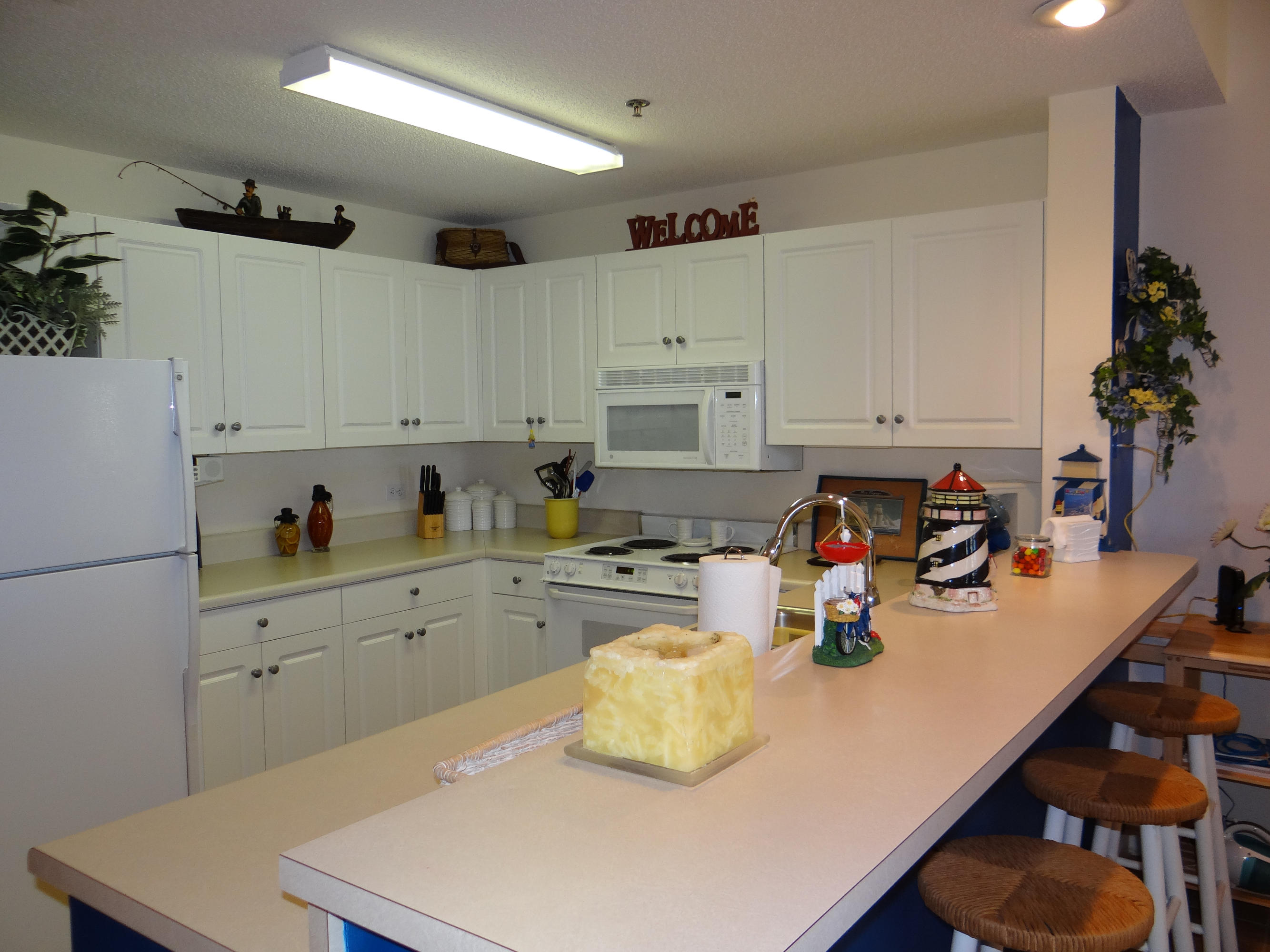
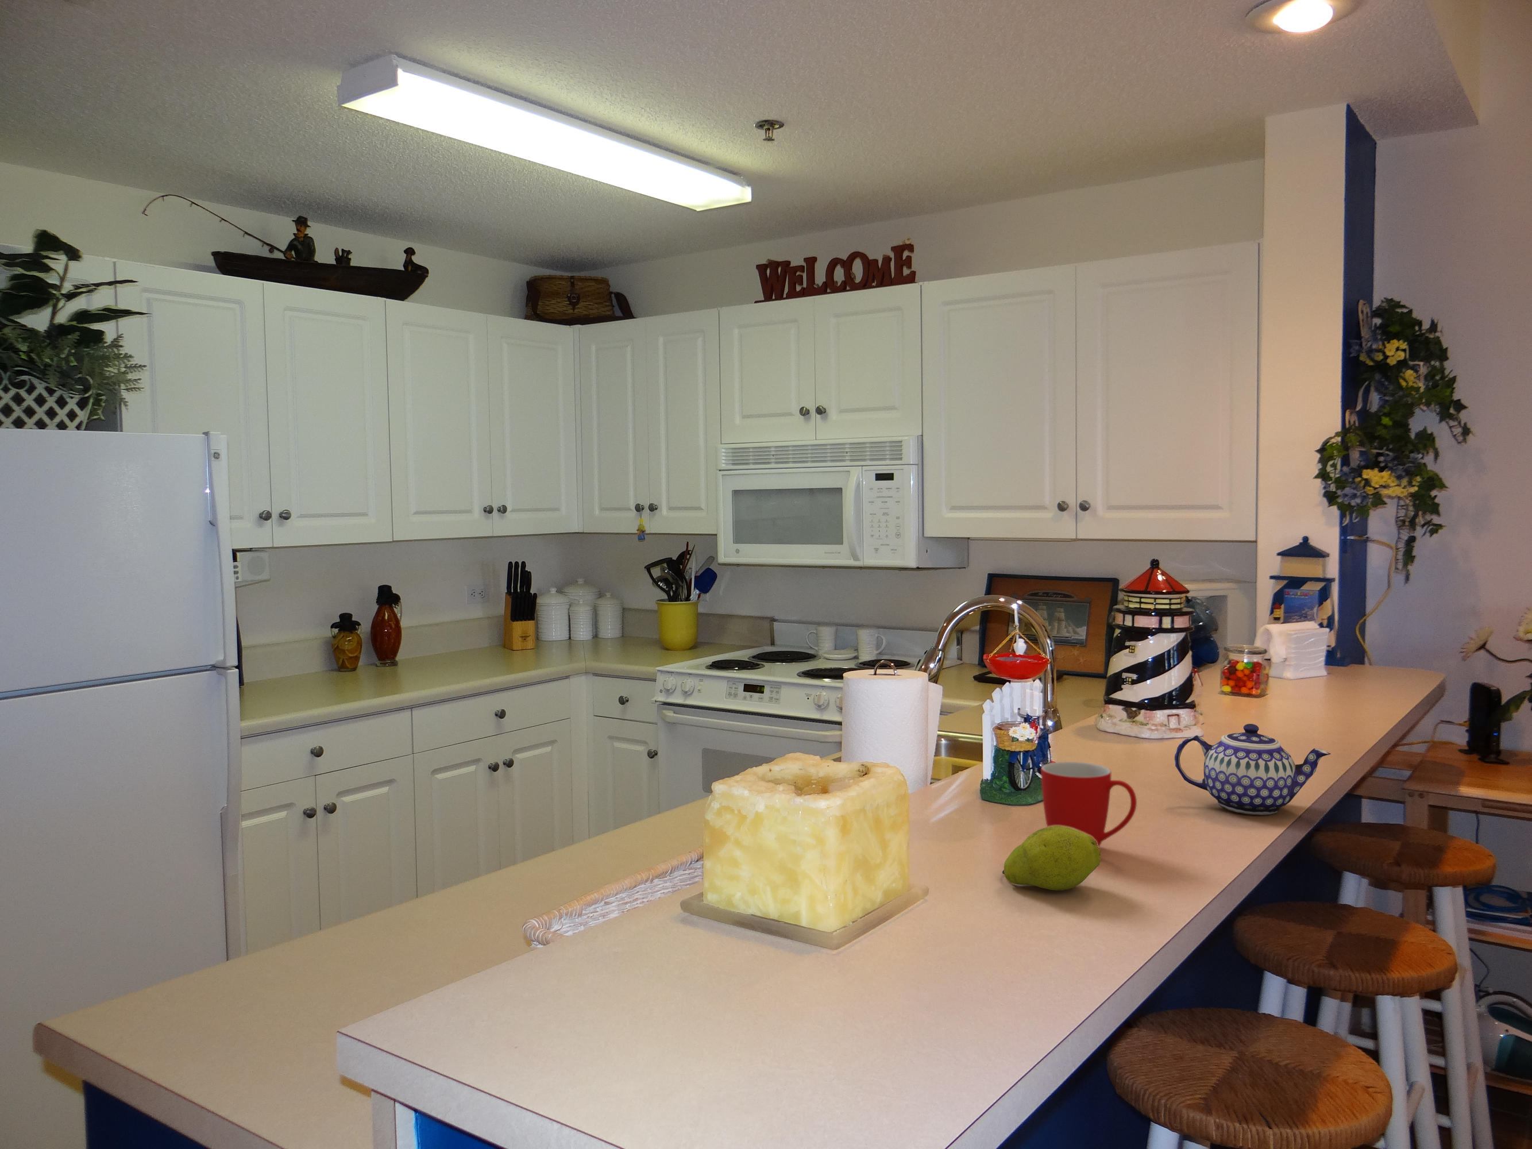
+ mug [1040,762,1138,848]
+ fruit [1001,826,1101,891]
+ teapot [1174,723,1332,816]
